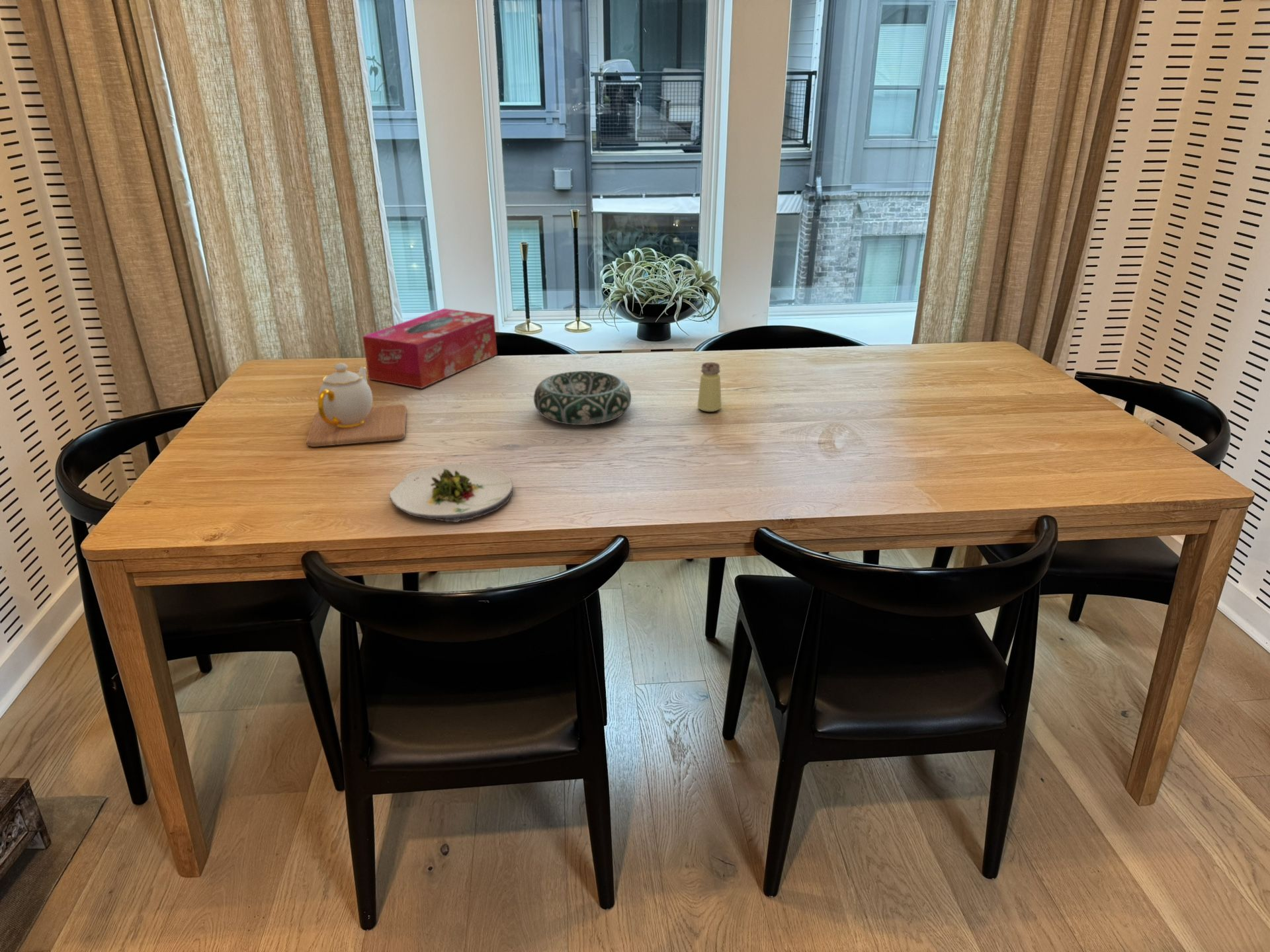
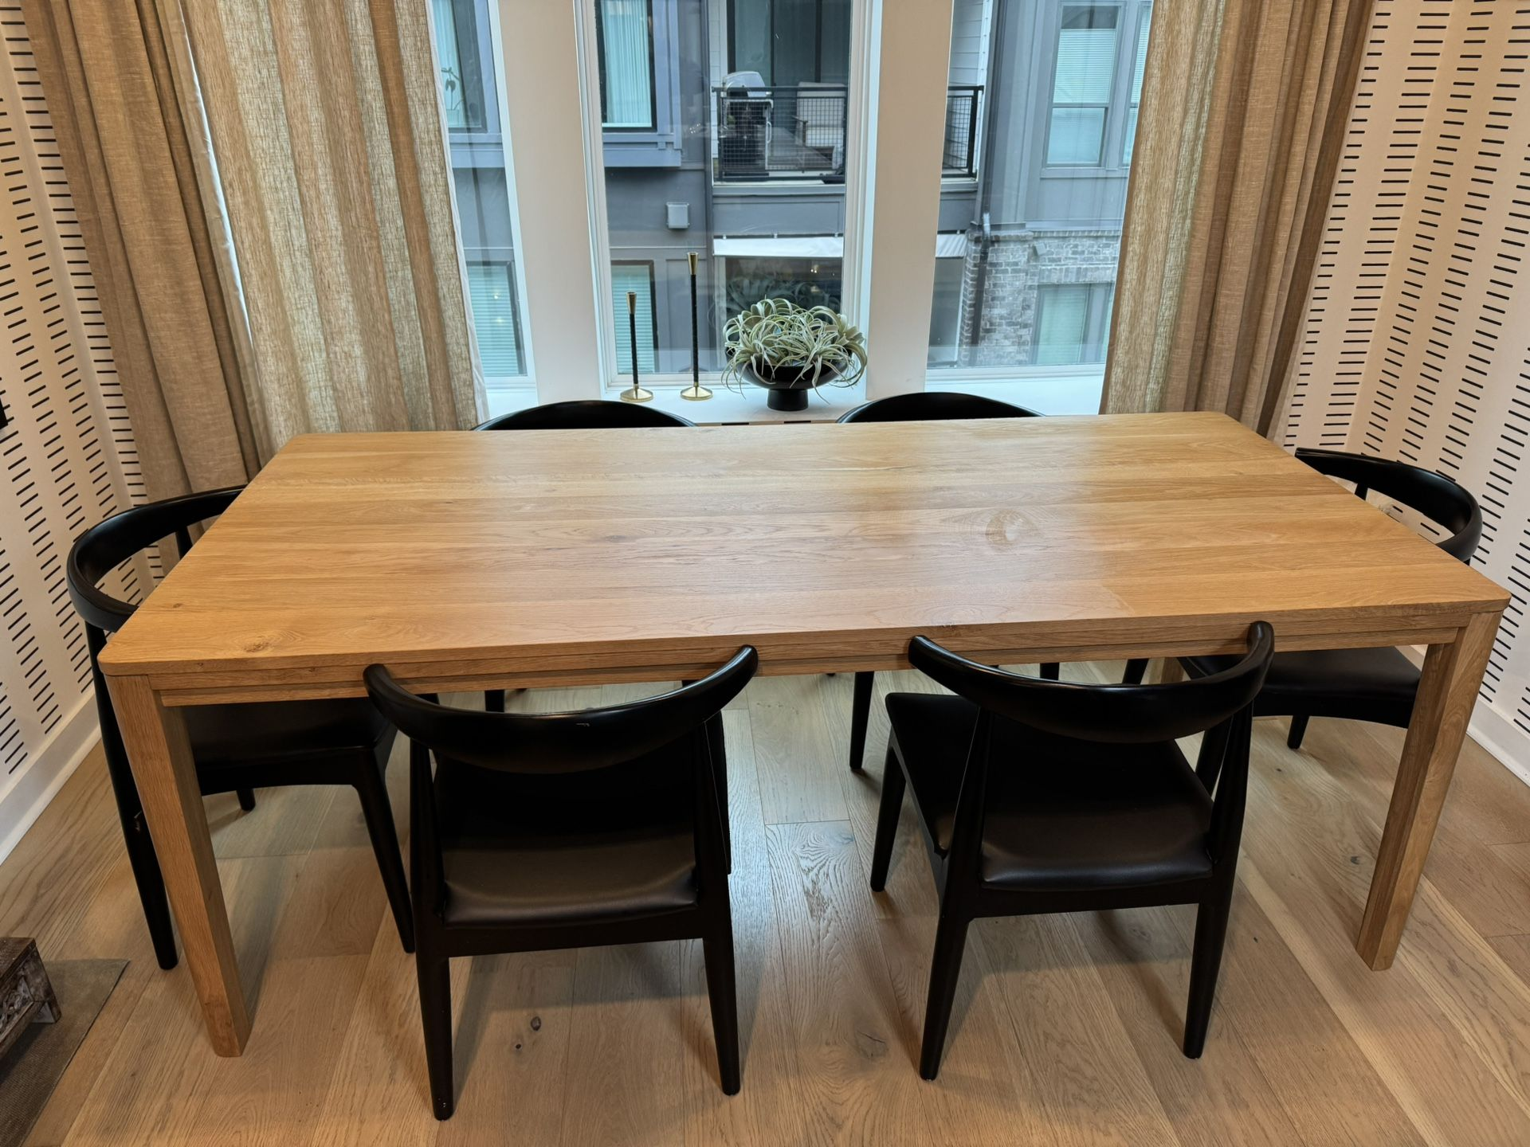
- salad plate [389,463,514,523]
- teapot [306,362,407,448]
- saltshaker [697,362,722,413]
- decorative bowl [533,370,632,426]
- tissue box [362,308,497,389]
